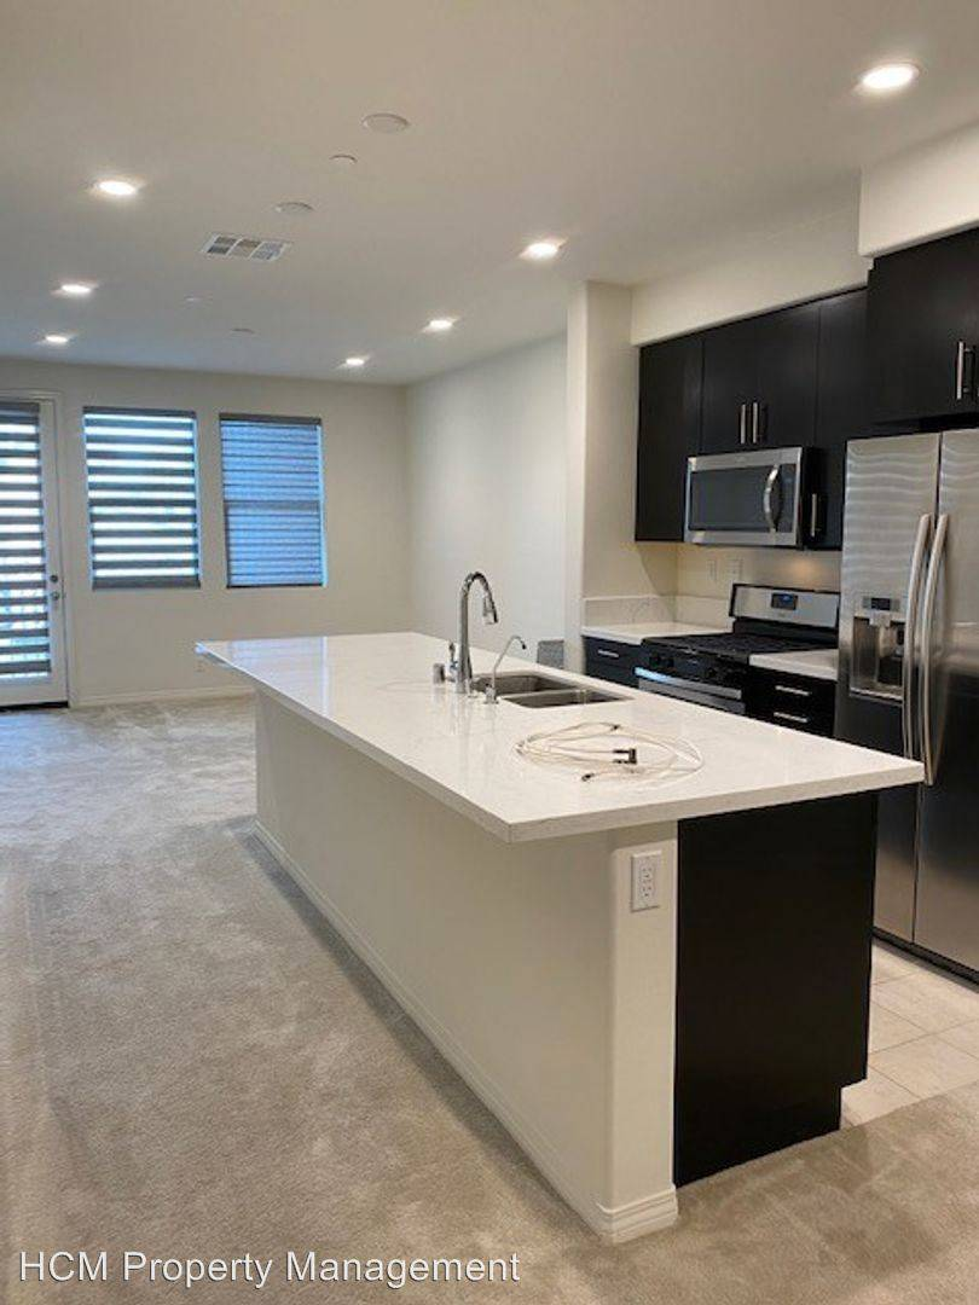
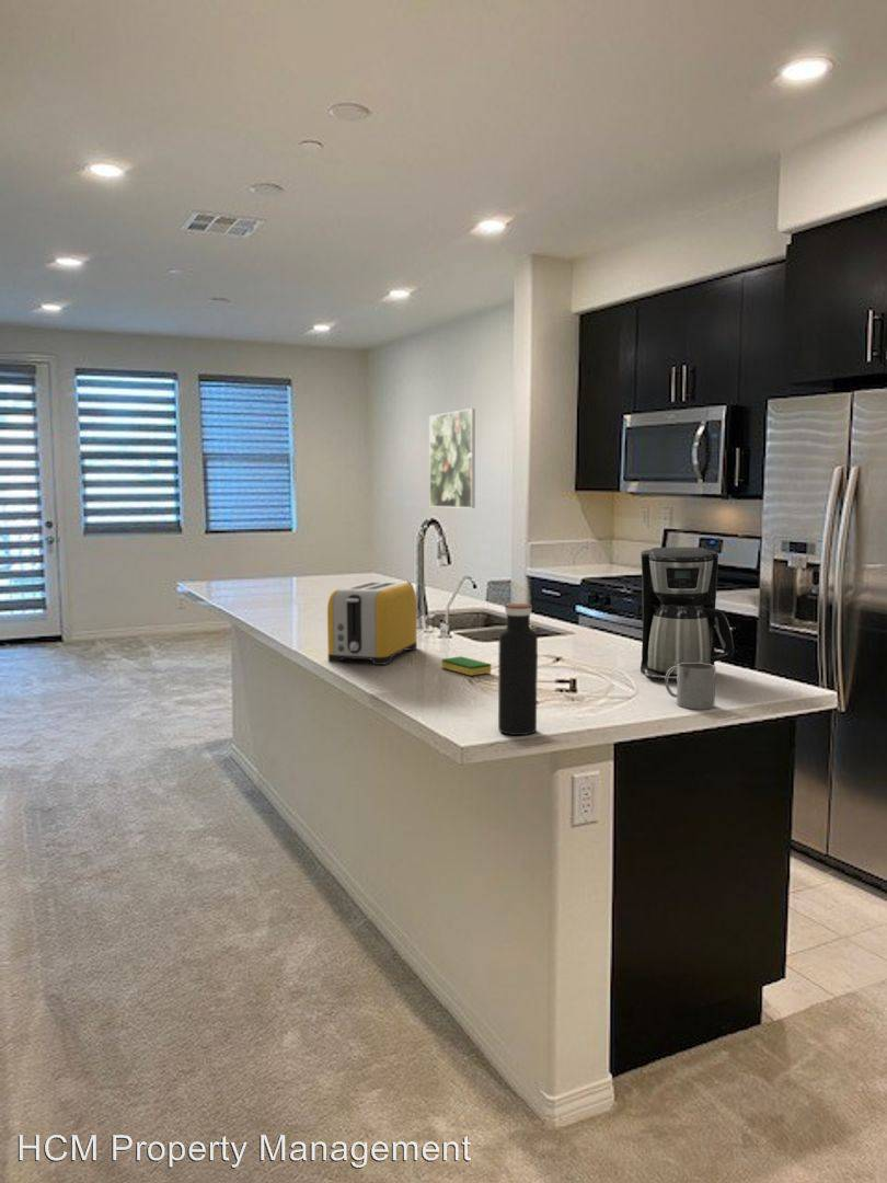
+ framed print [428,407,476,509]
+ mug [664,663,717,711]
+ coffee maker [640,547,735,682]
+ toaster [326,581,418,666]
+ water bottle [497,602,539,736]
+ dish sponge [440,655,492,677]
